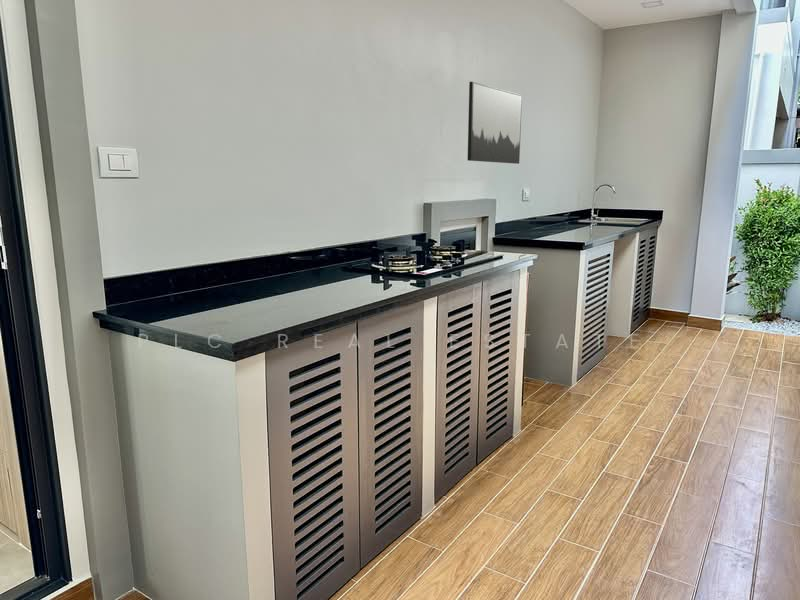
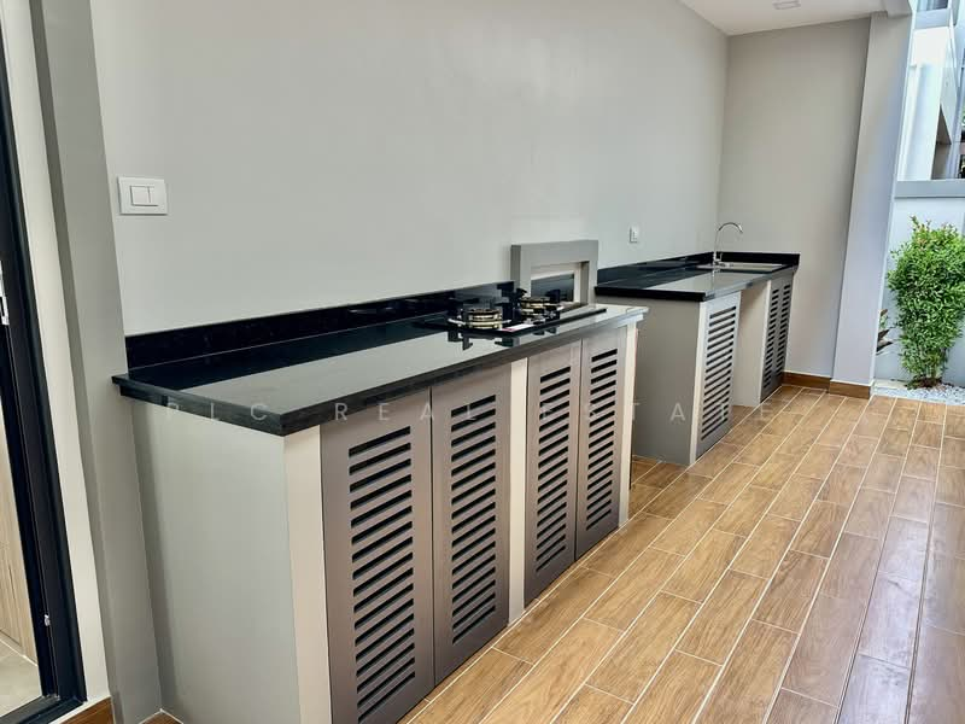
- wall art [467,80,523,165]
